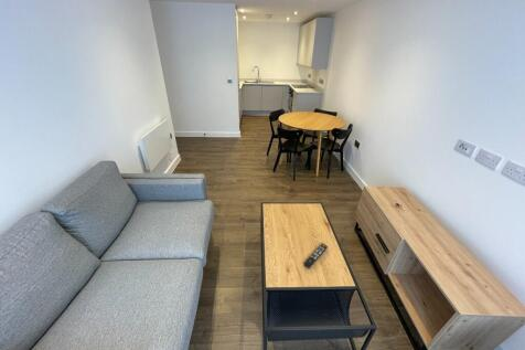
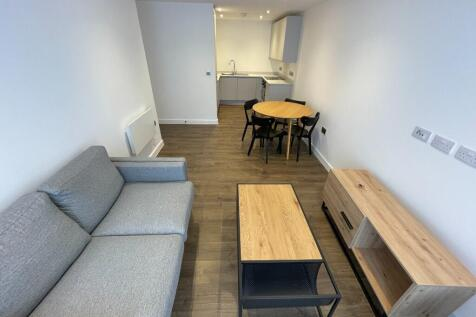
- remote control [302,242,329,269]
